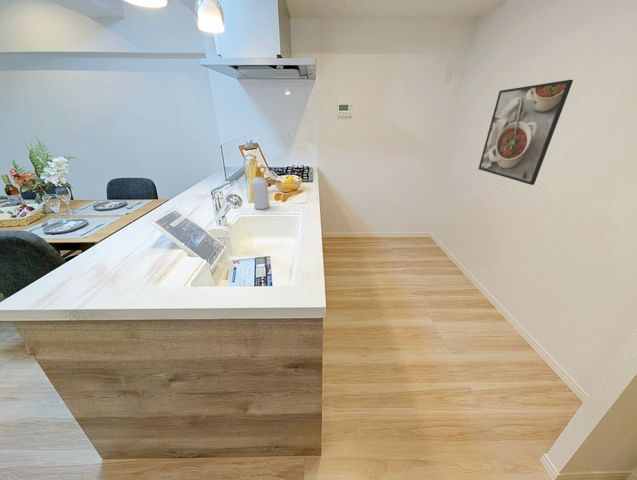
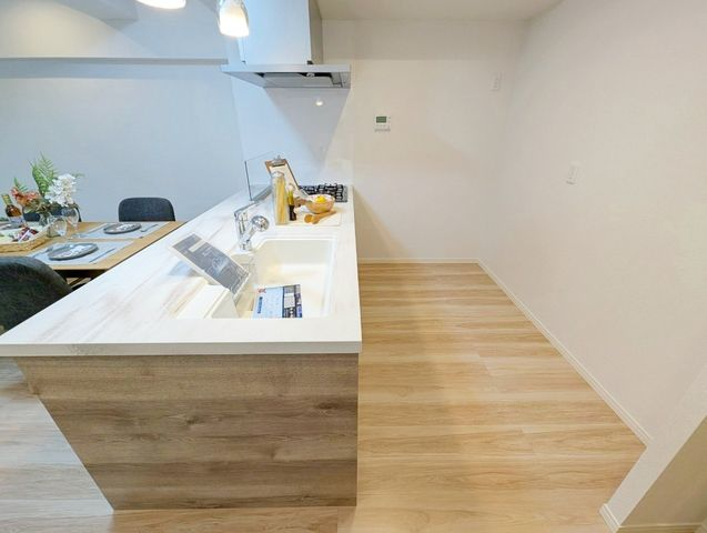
- soap bottle [251,166,270,210]
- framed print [478,79,574,186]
